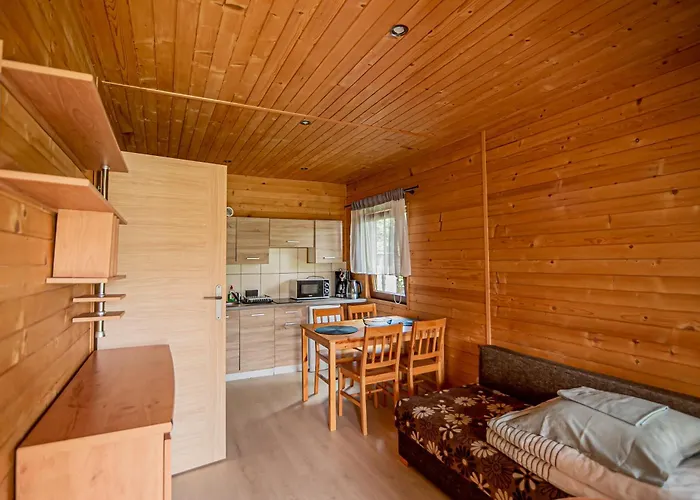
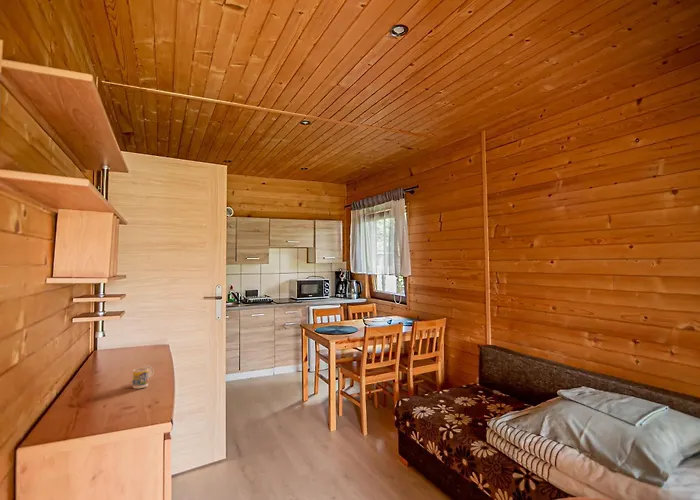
+ cup [132,364,155,390]
